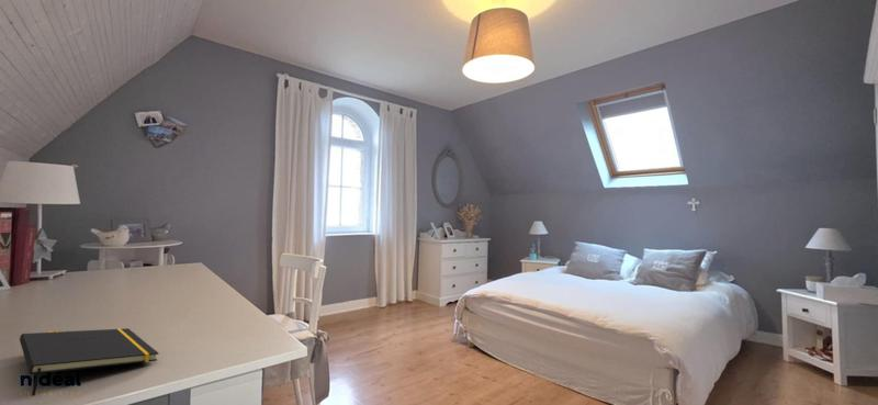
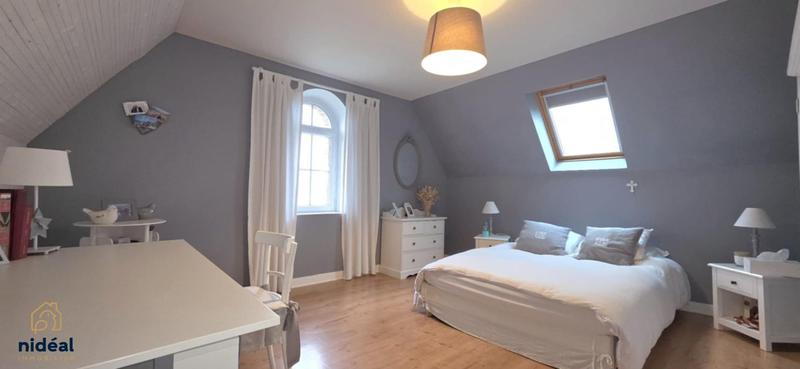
- notepad [19,327,159,397]
